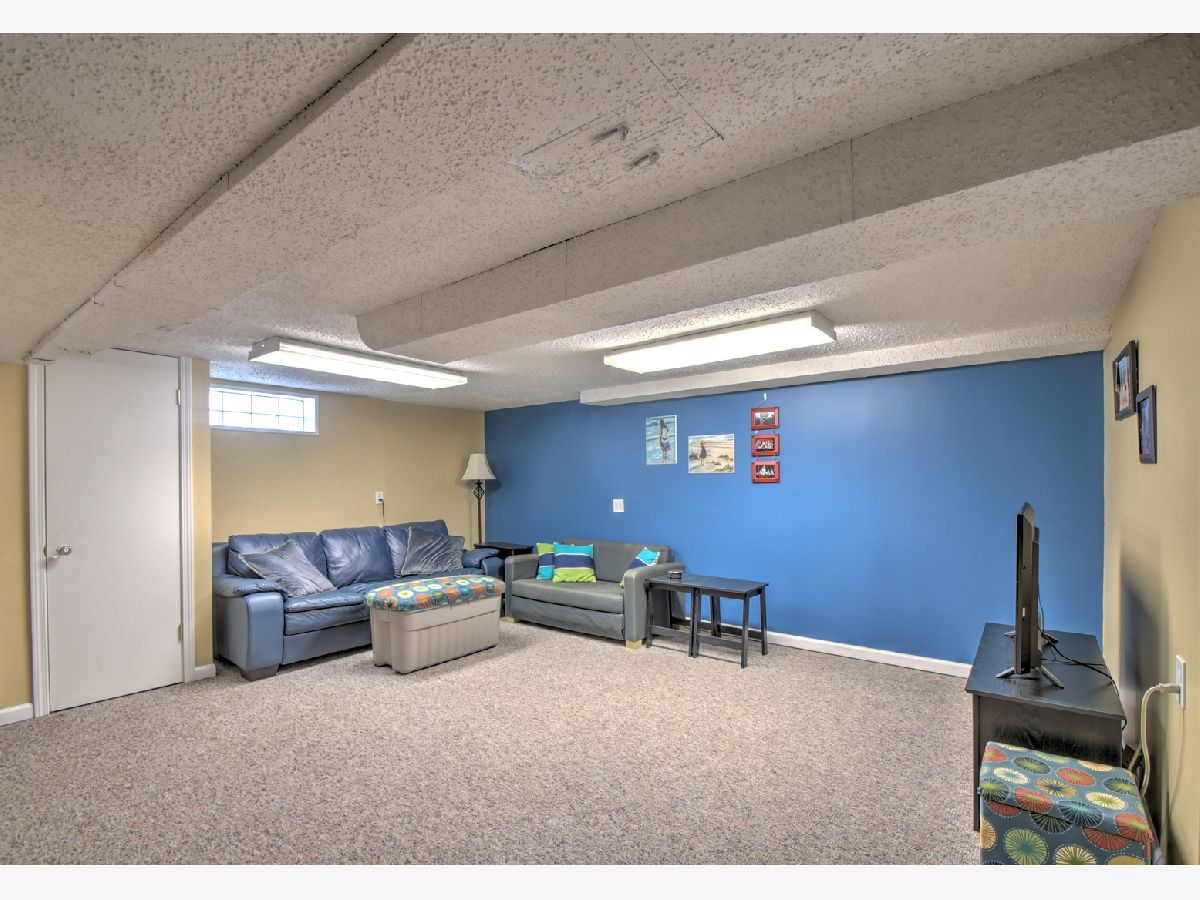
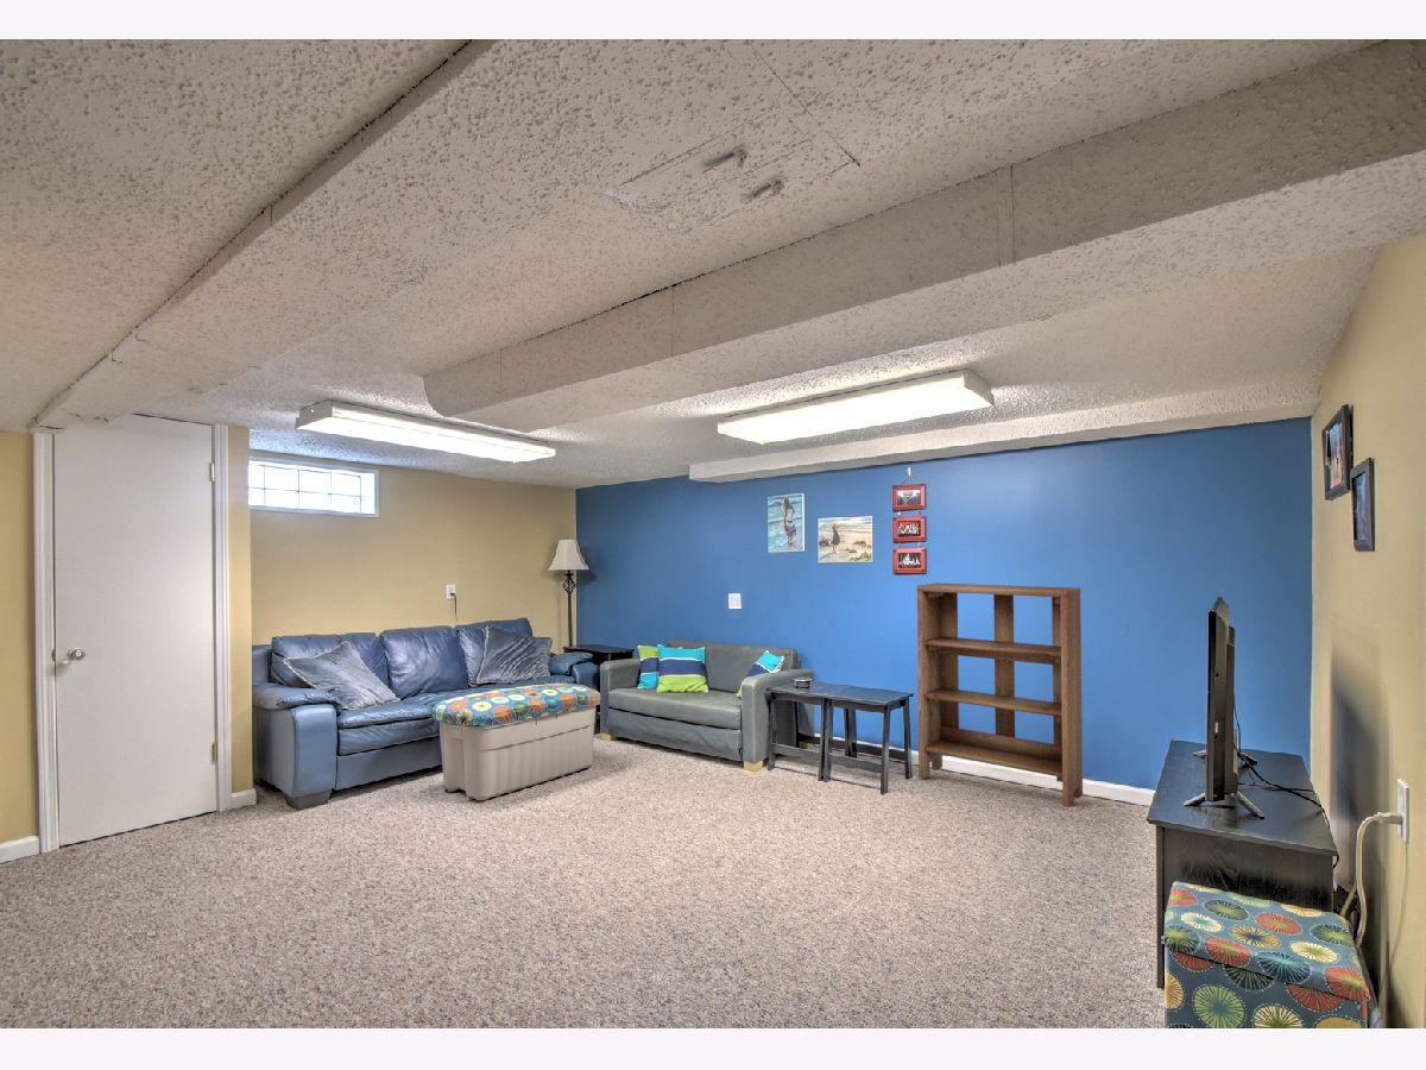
+ bookshelf [916,581,1084,808]
